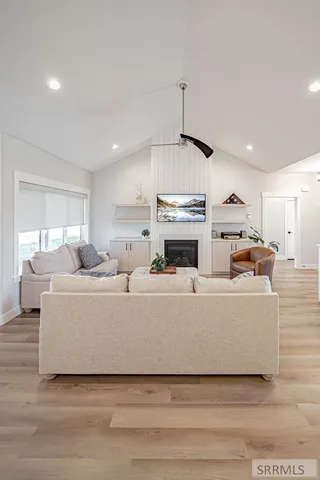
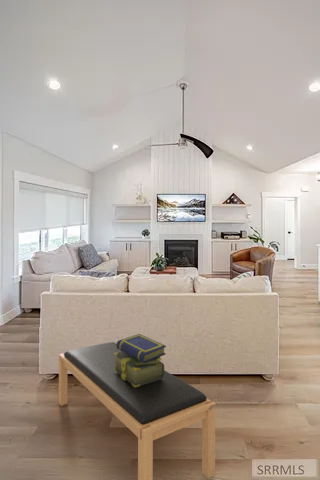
+ stack of books [114,333,167,387]
+ bench [58,341,216,480]
